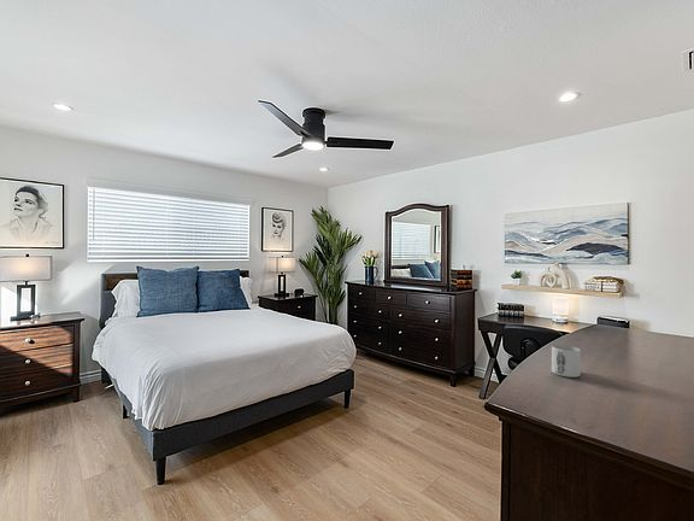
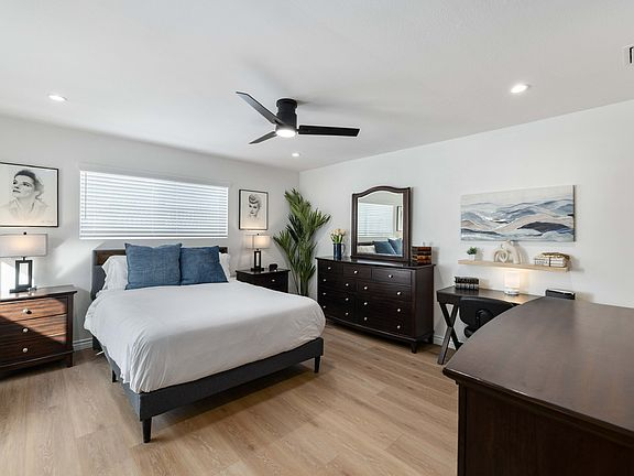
- mug [551,344,582,379]
